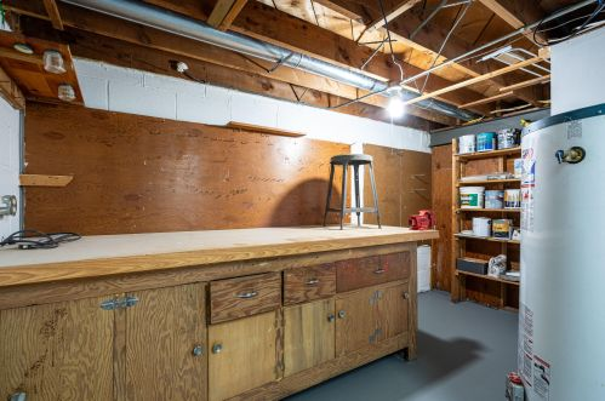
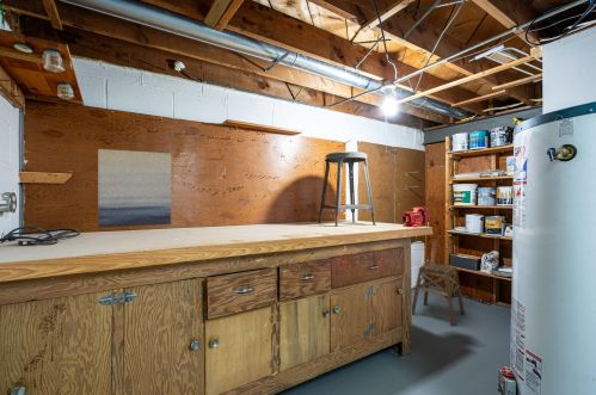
+ wall art [97,148,172,228]
+ stool [411,261,466,328]
